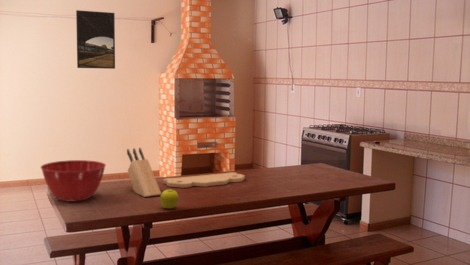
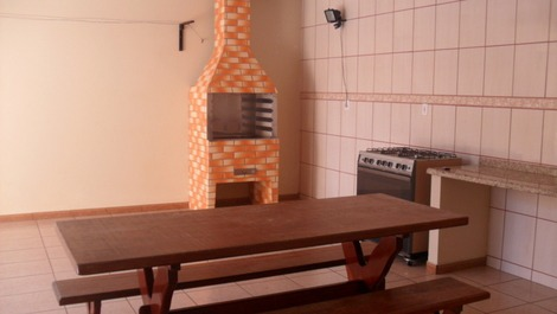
- cutting board [162,171,246,189]
- mixing bowl [40,159,107,202]
- fruit [159,188,179,210]
- knife block [126,147,162,198]
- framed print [75,9,116,70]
